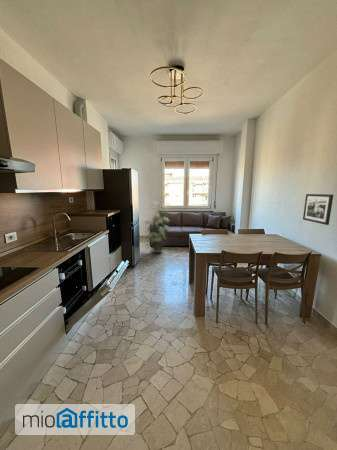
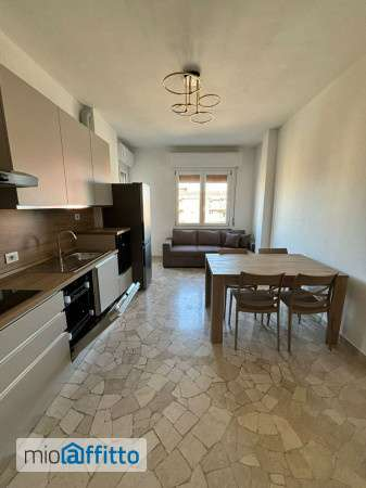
- picture frame [302,193,334,226]
- indoor plant [144,201,171,254]
